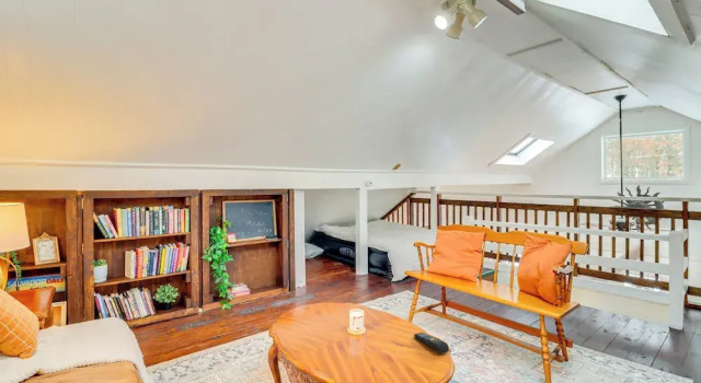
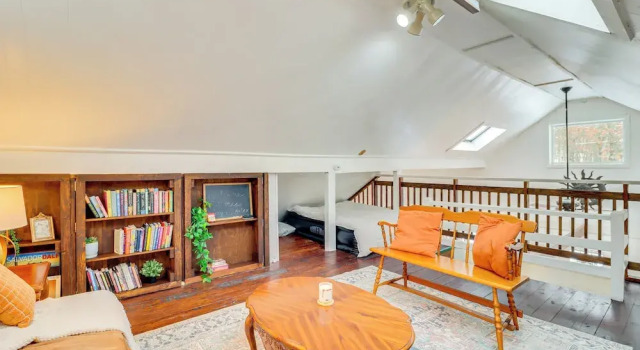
- remote control [413,332,450,355]
